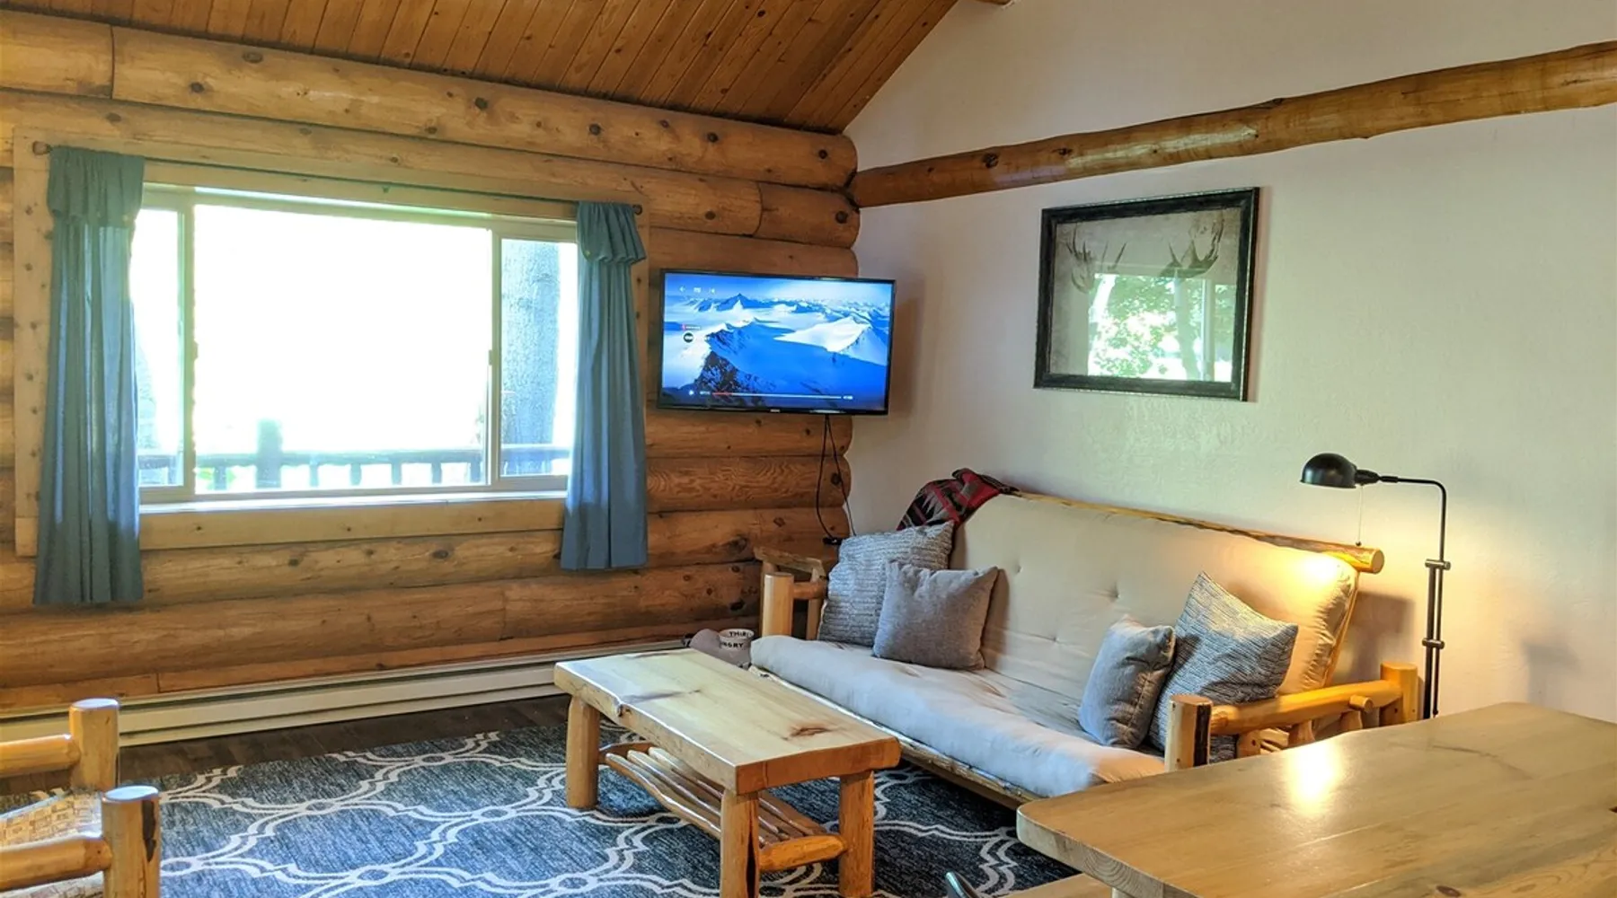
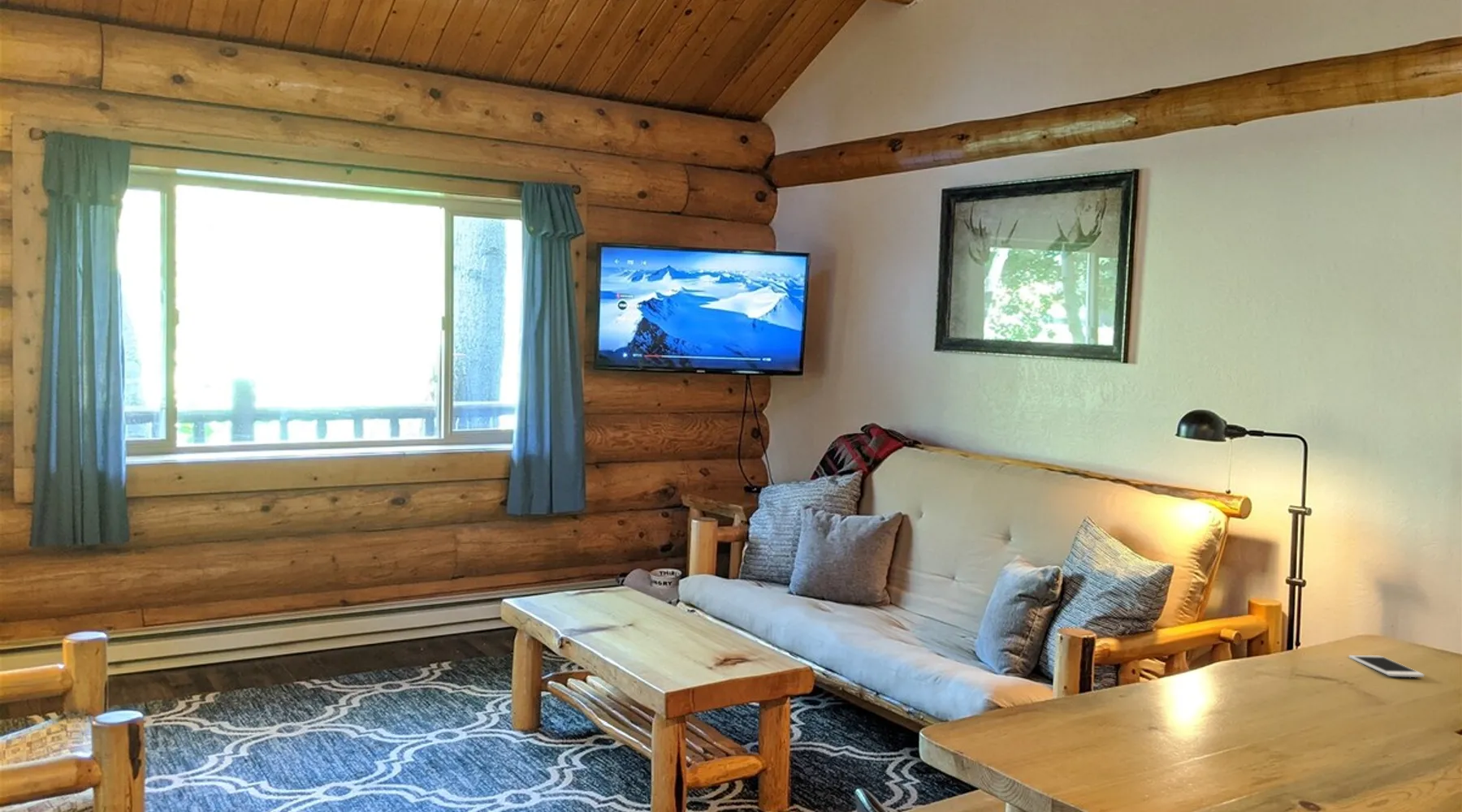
+ cell phone [1348,654,1425,678]
